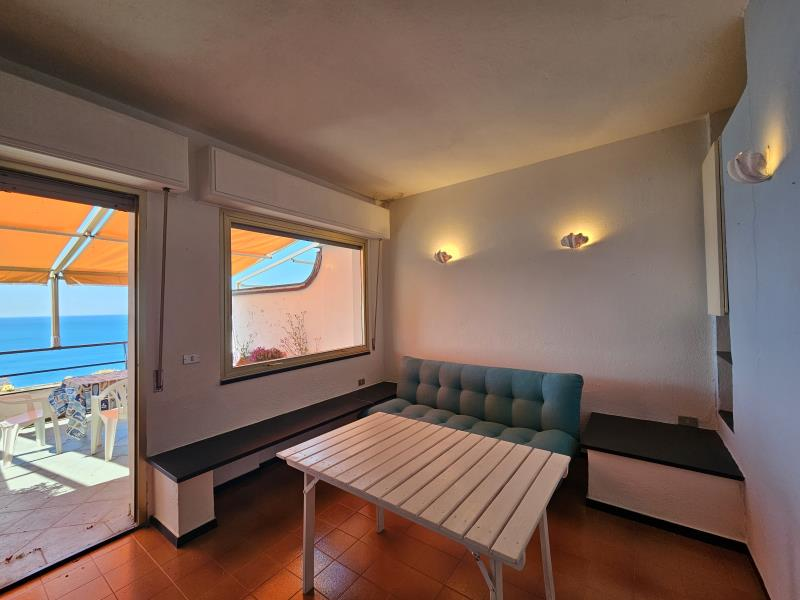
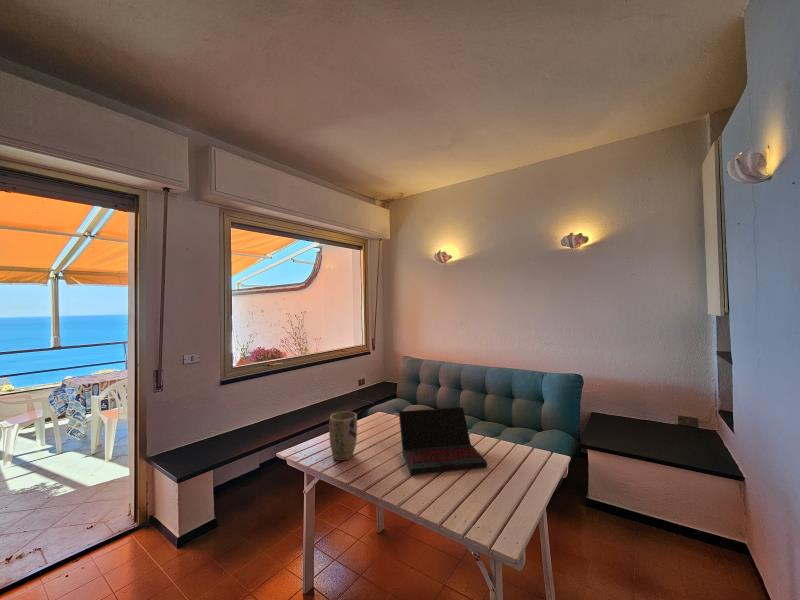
+ laptop [398,406,488,476]
+ plant pot [328,411,358,462]
